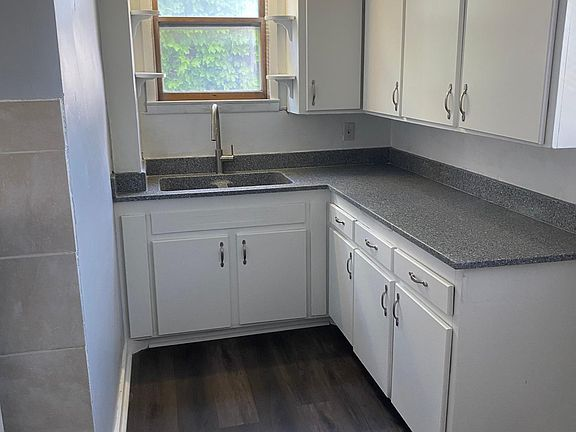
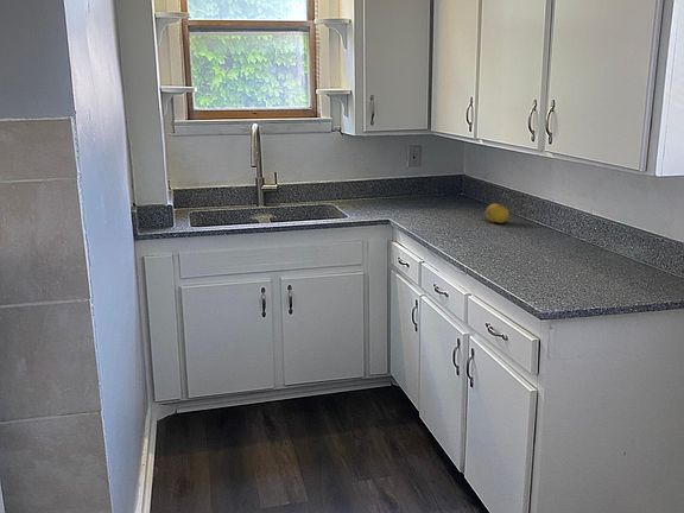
+ fruit [484,203,511,224]
